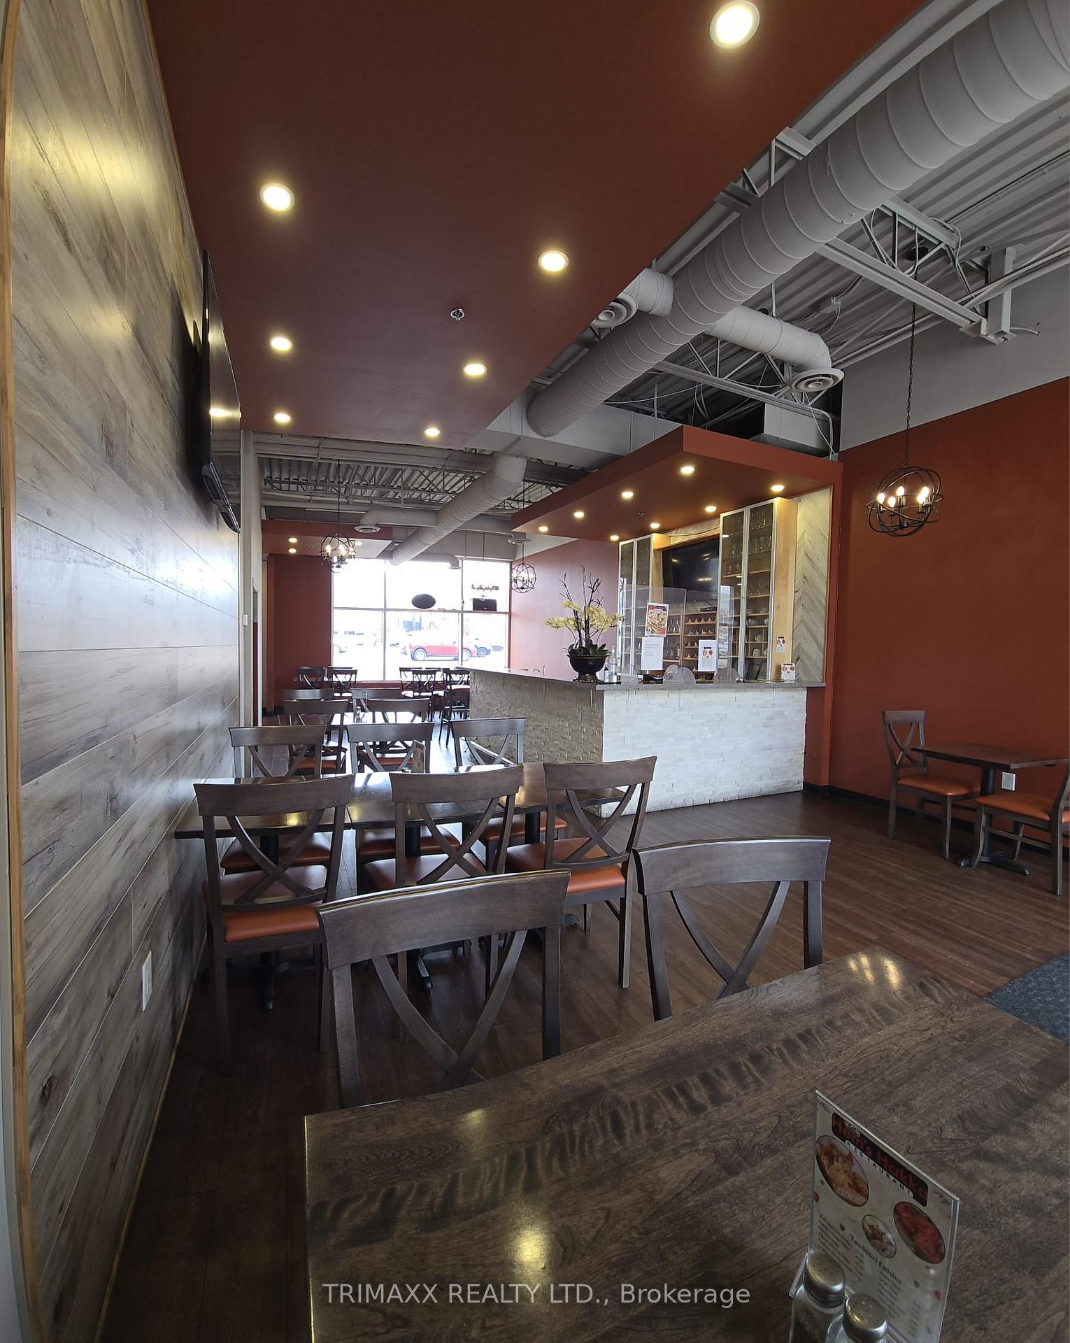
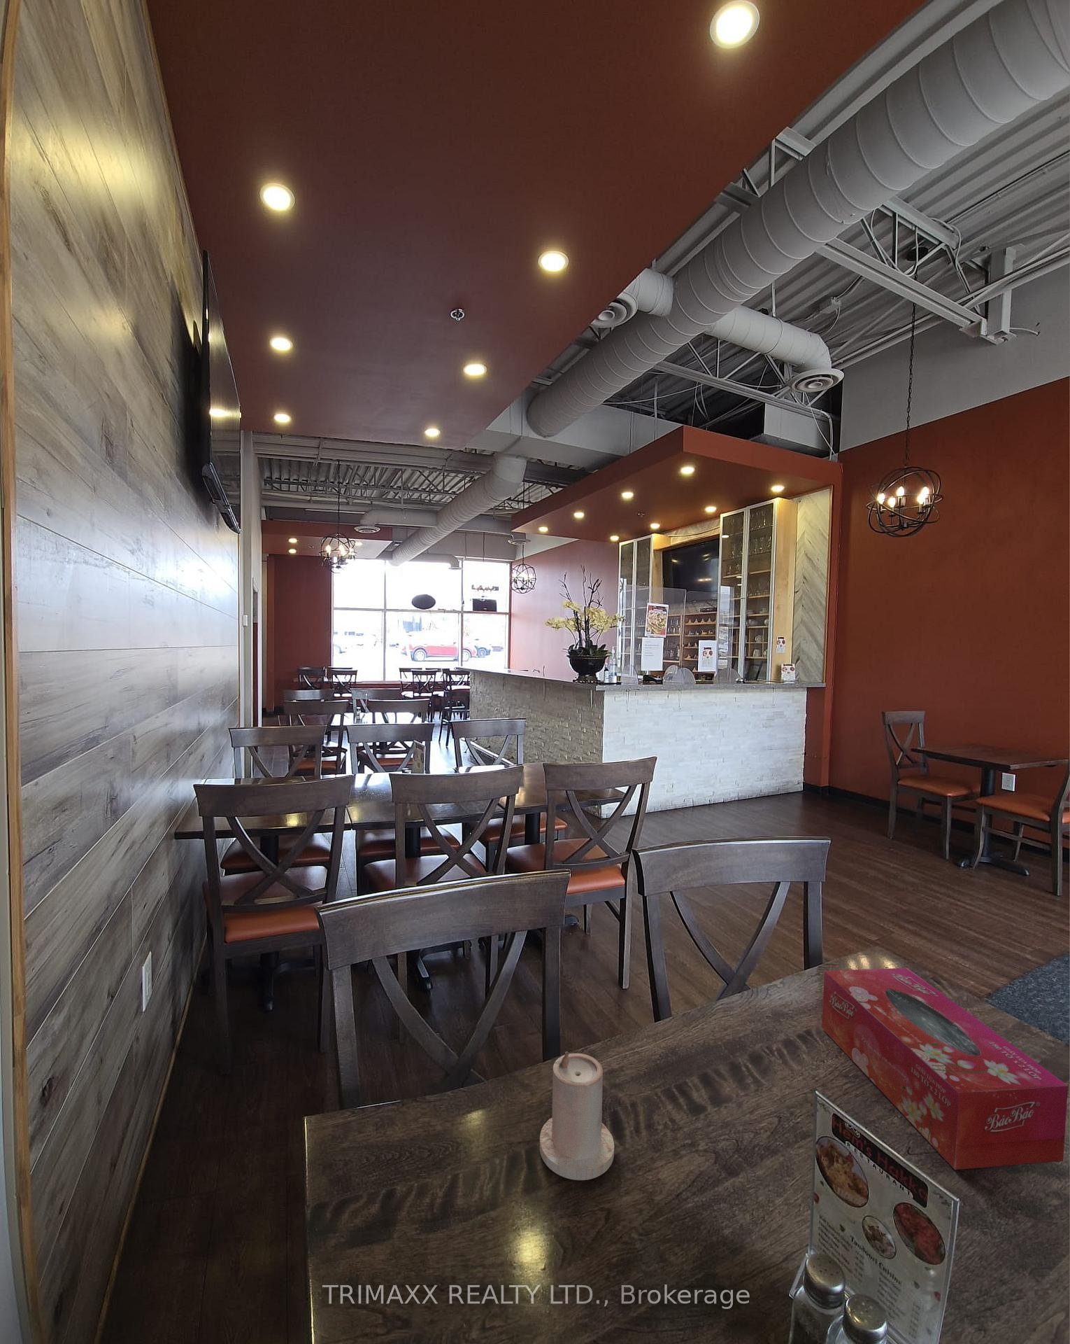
+ tissue box [821,967,1069,1170]
+ candle [538,1051,615,1181]
